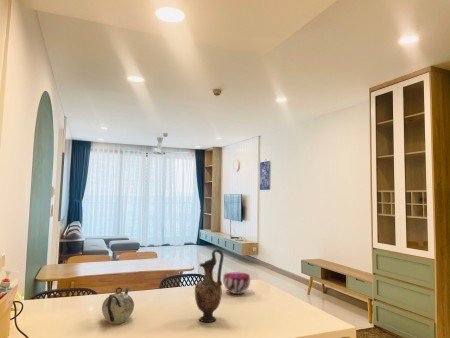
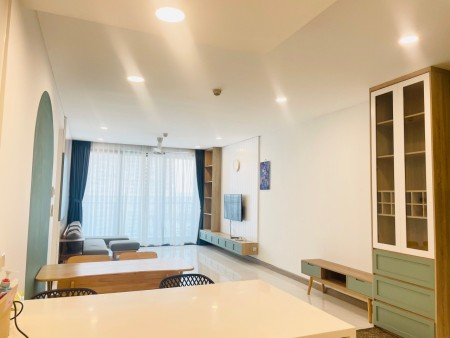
- decorative bowl [222,272,251,295]
- teapot [101,286,135,325]
- vase [194,248,225,323]
